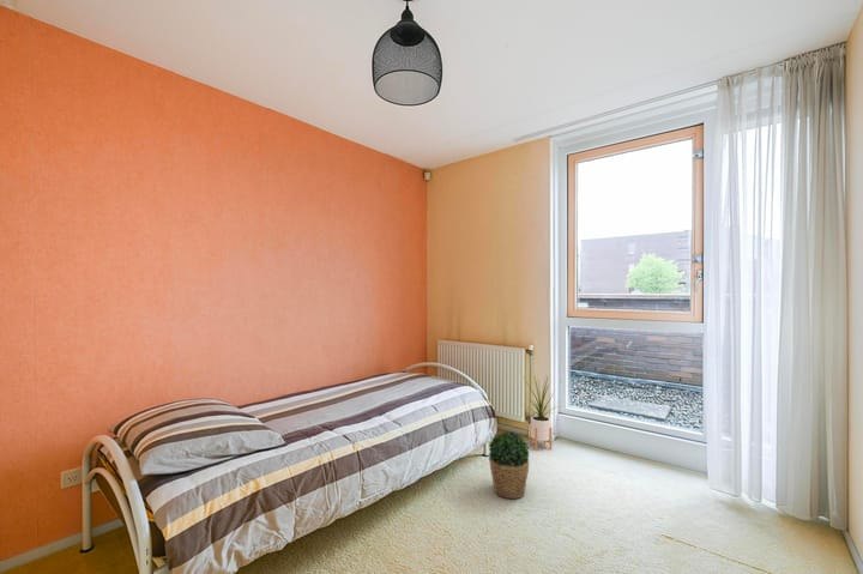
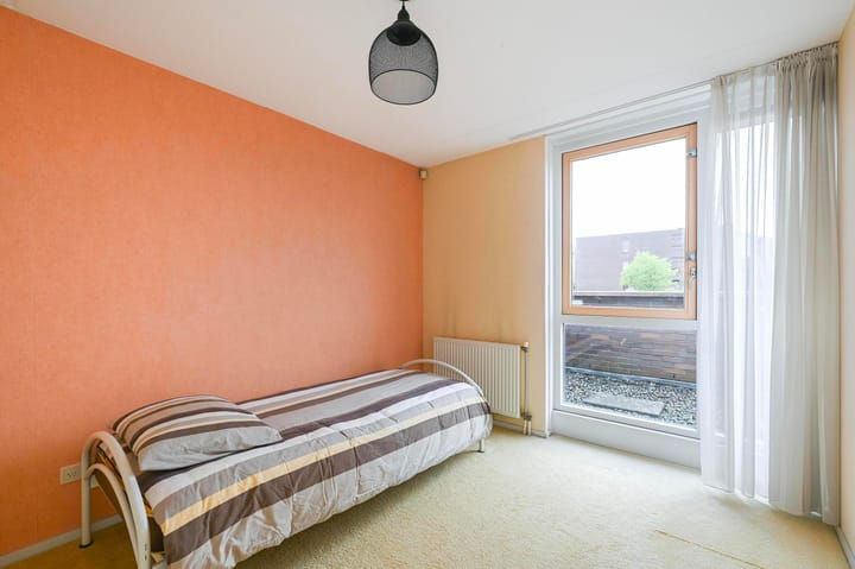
- potted plant [488,430,531,500]
- house plant [520,370,562,452]
